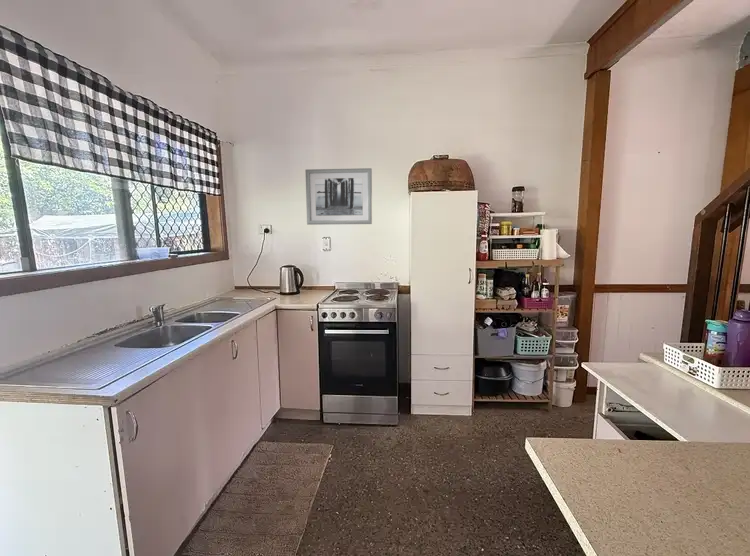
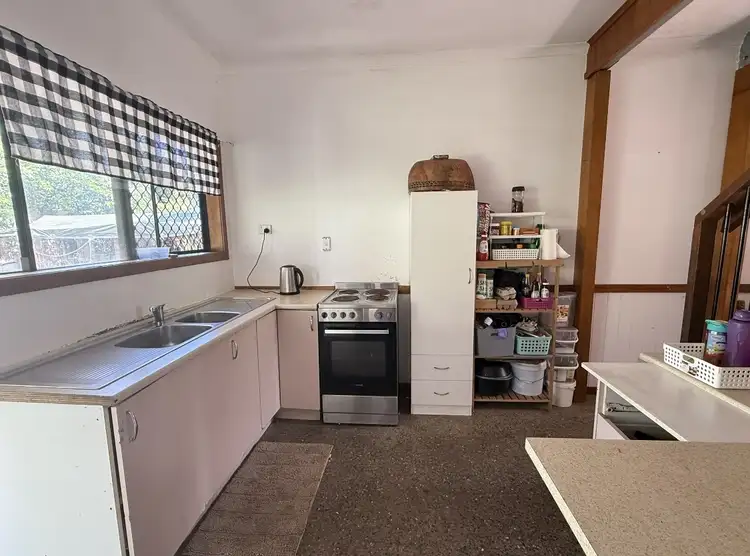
- wall art [304,167,373,226]
